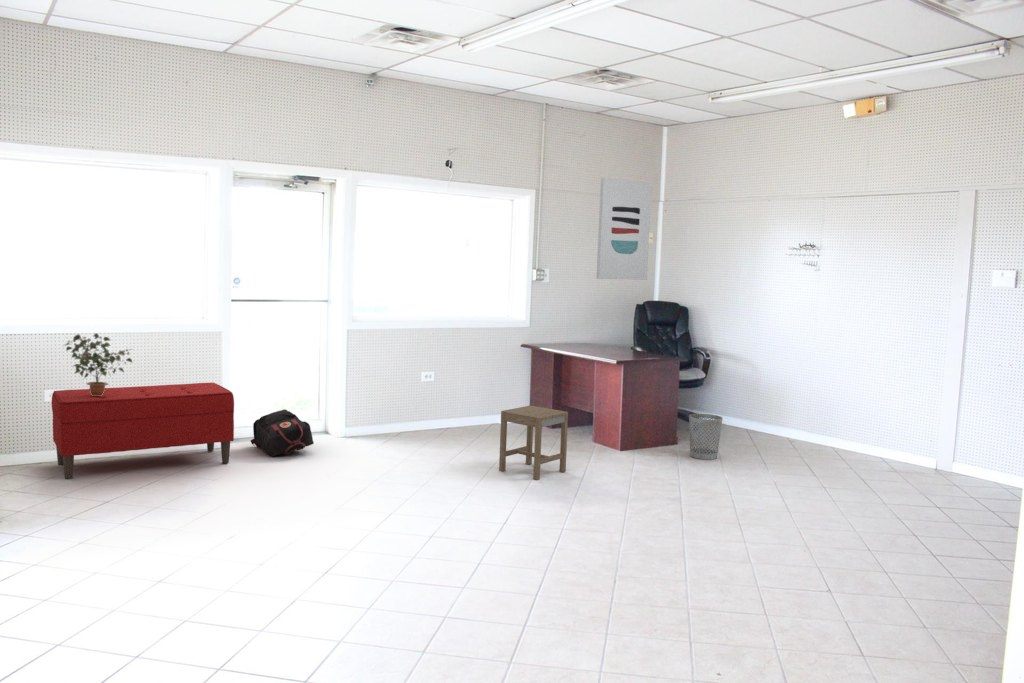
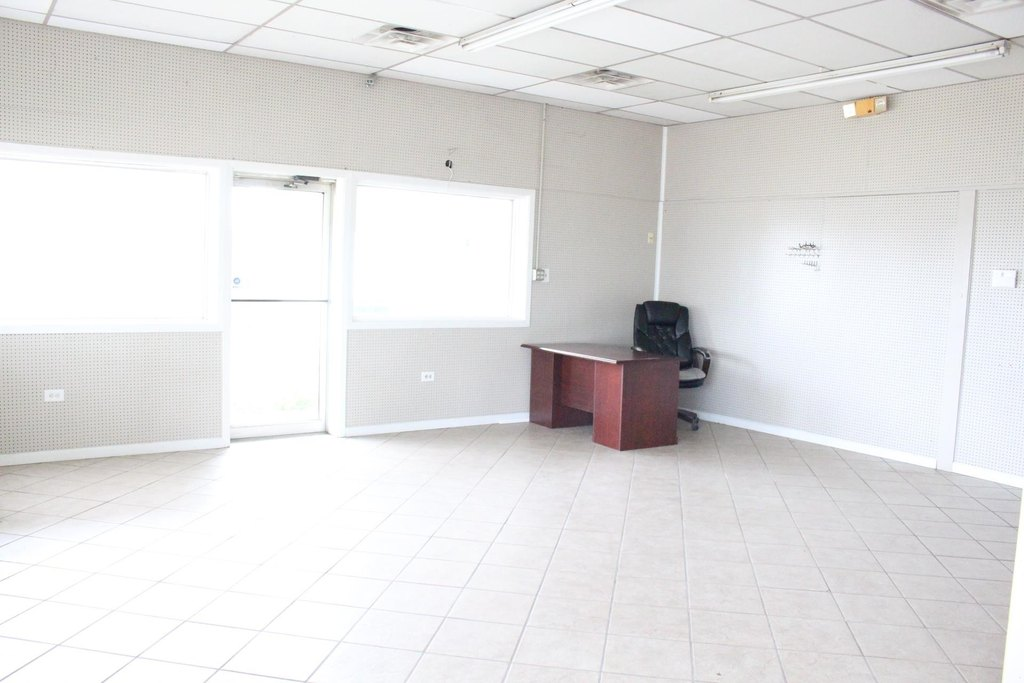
- wall art [595,177,653,281]
- bench [51,382,235,480]
- backpack [250,408,315,457]
- potted plant [63,332,135,396]
- wastebasket [688,413,724,460]
- stool [498,405,569,481]
